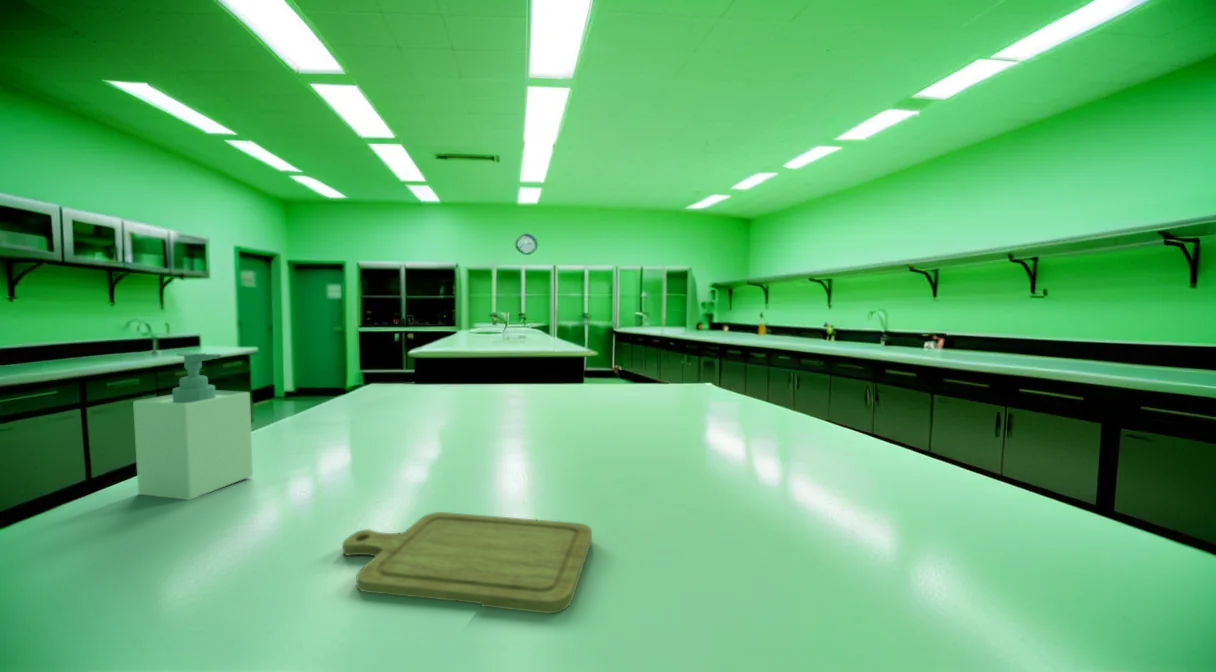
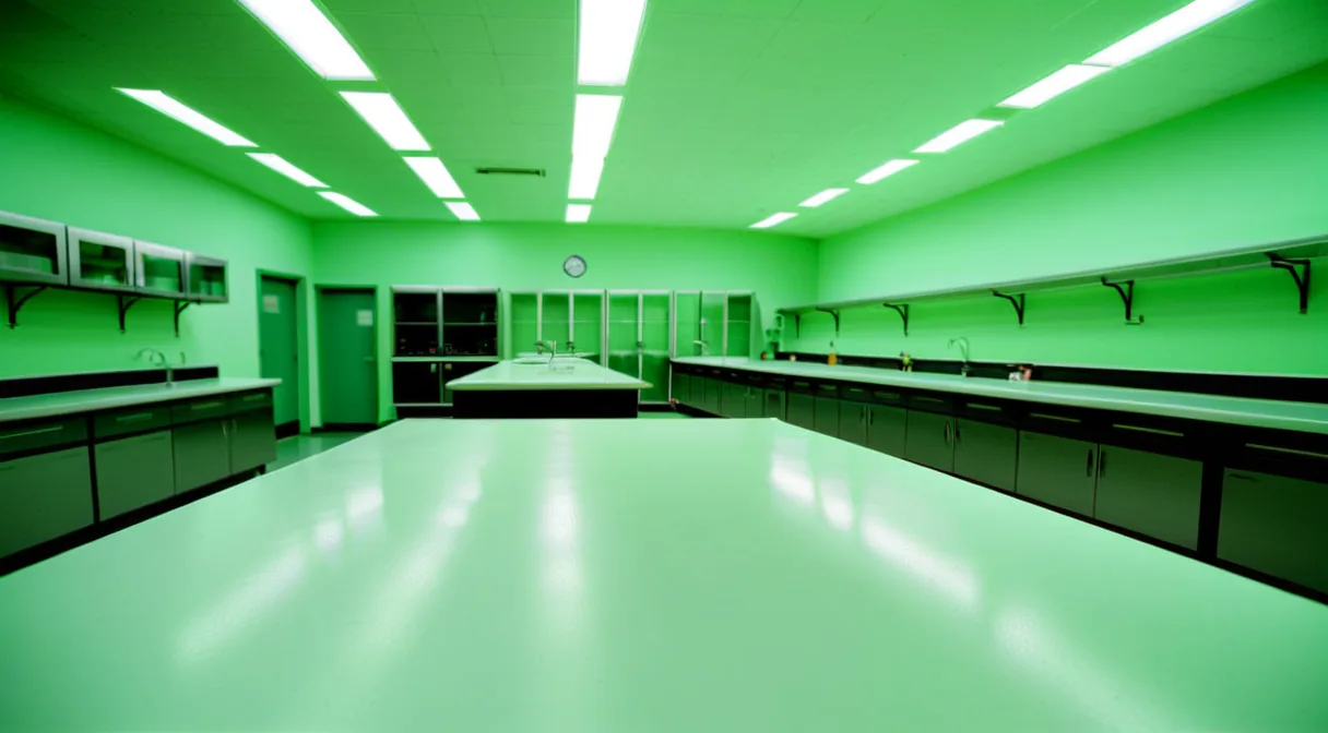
- soap bottle [132,351,254,501]
- chopping board [342,511,593,614]
